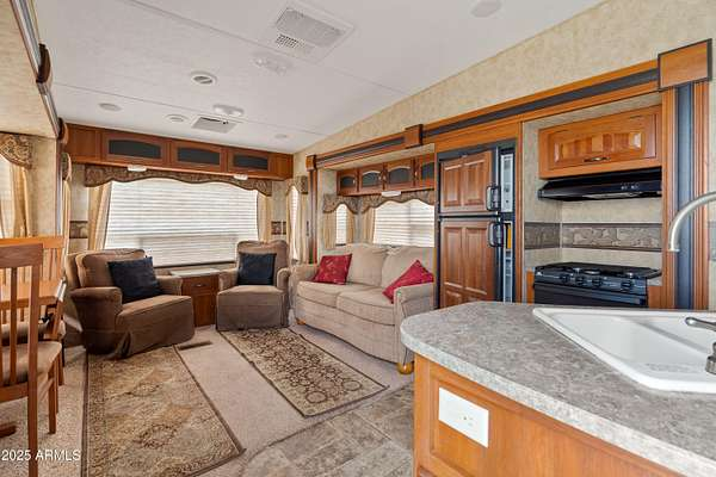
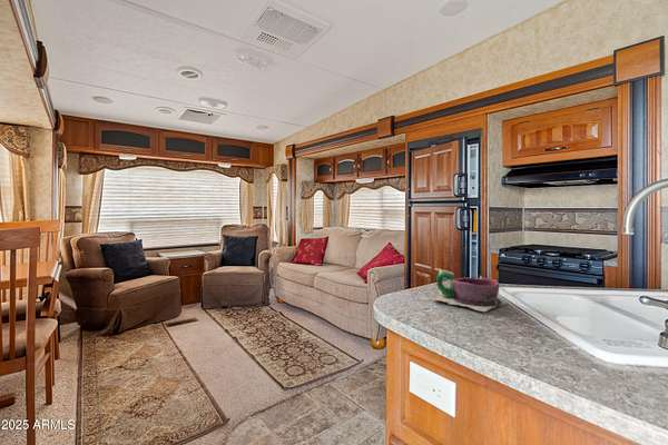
+ cup and saucer [431,268,509,313]
